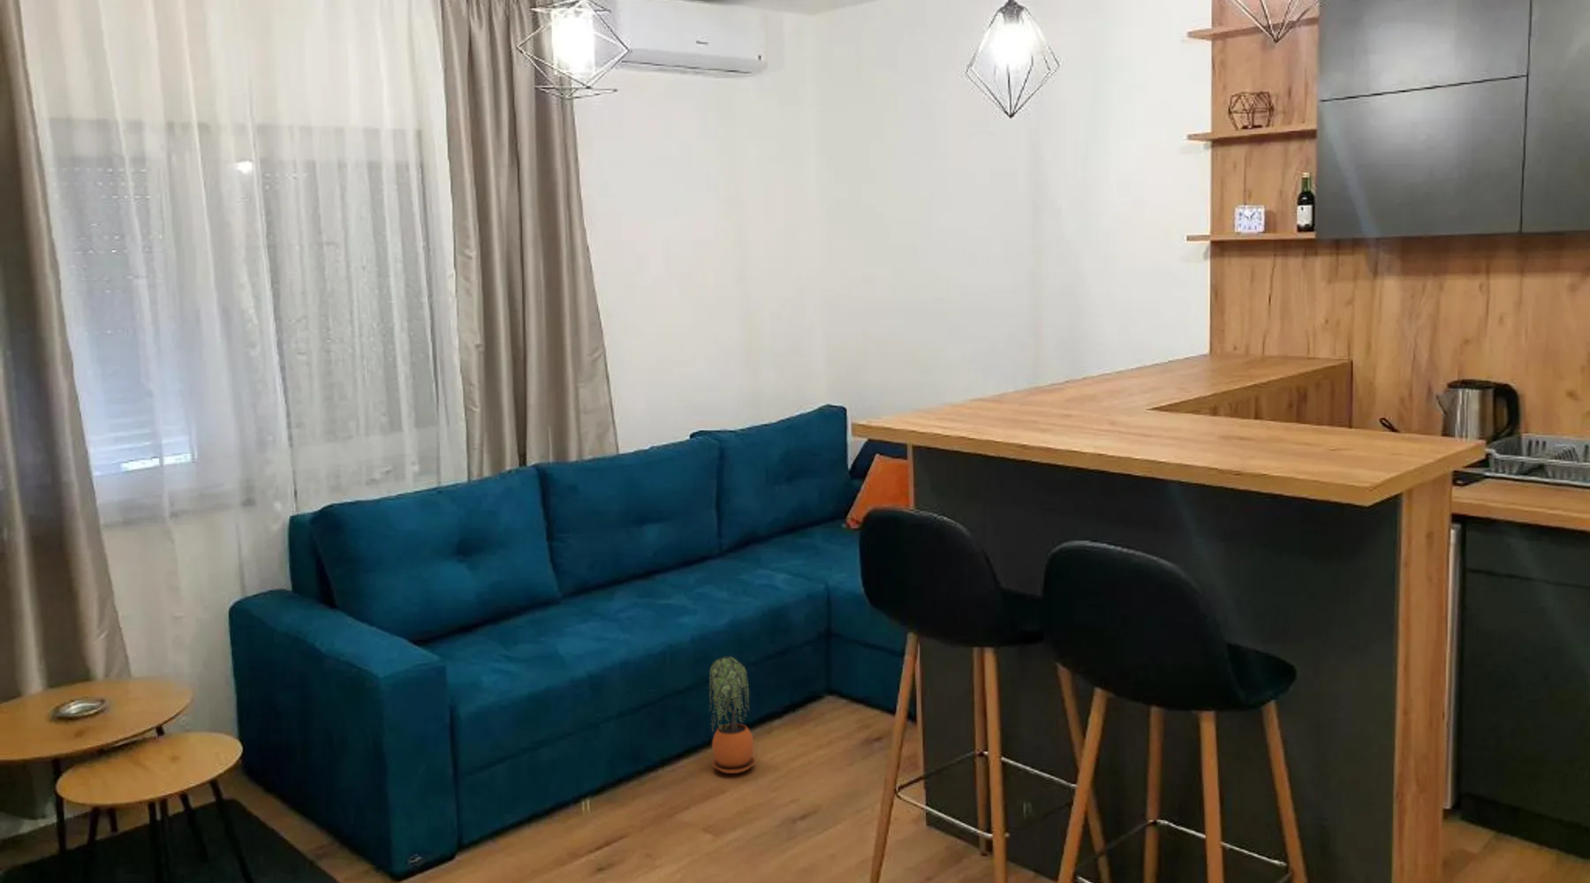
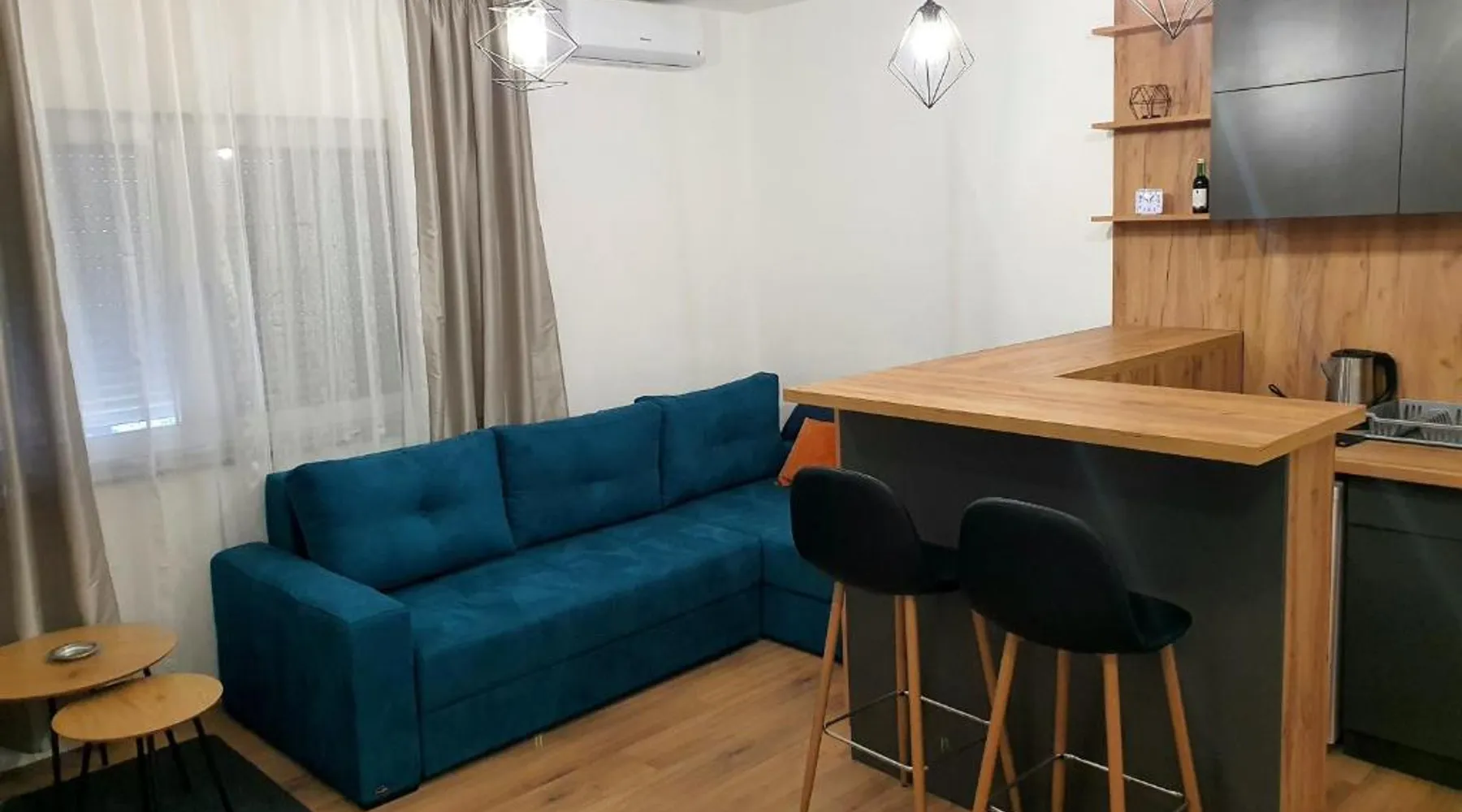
- potted plant [708,656,756,774]
